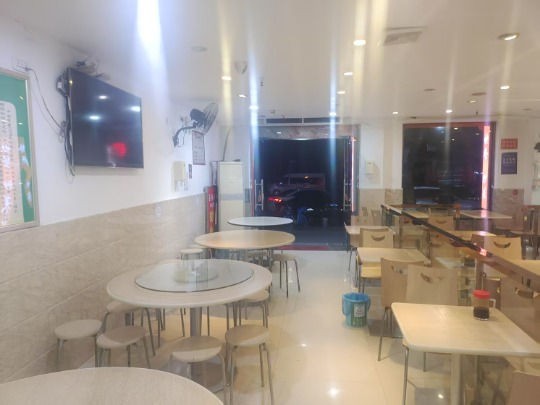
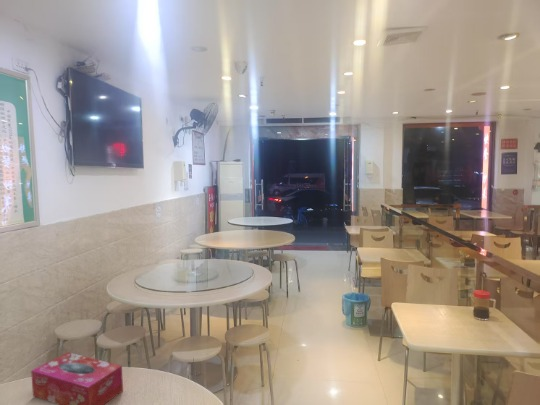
+ tissue box [30,351,124,405]
